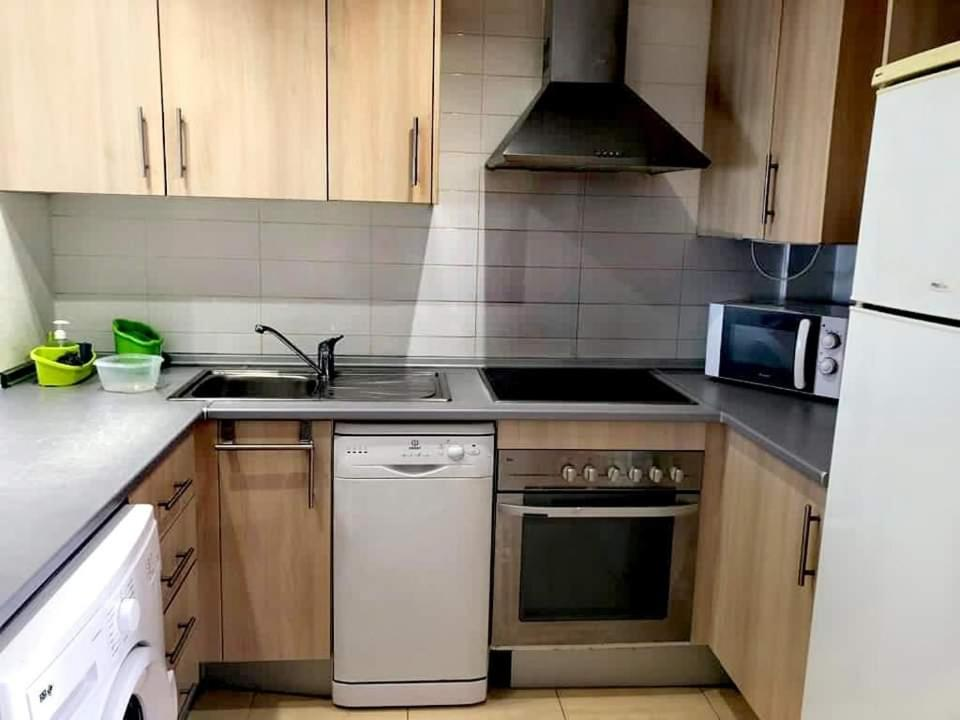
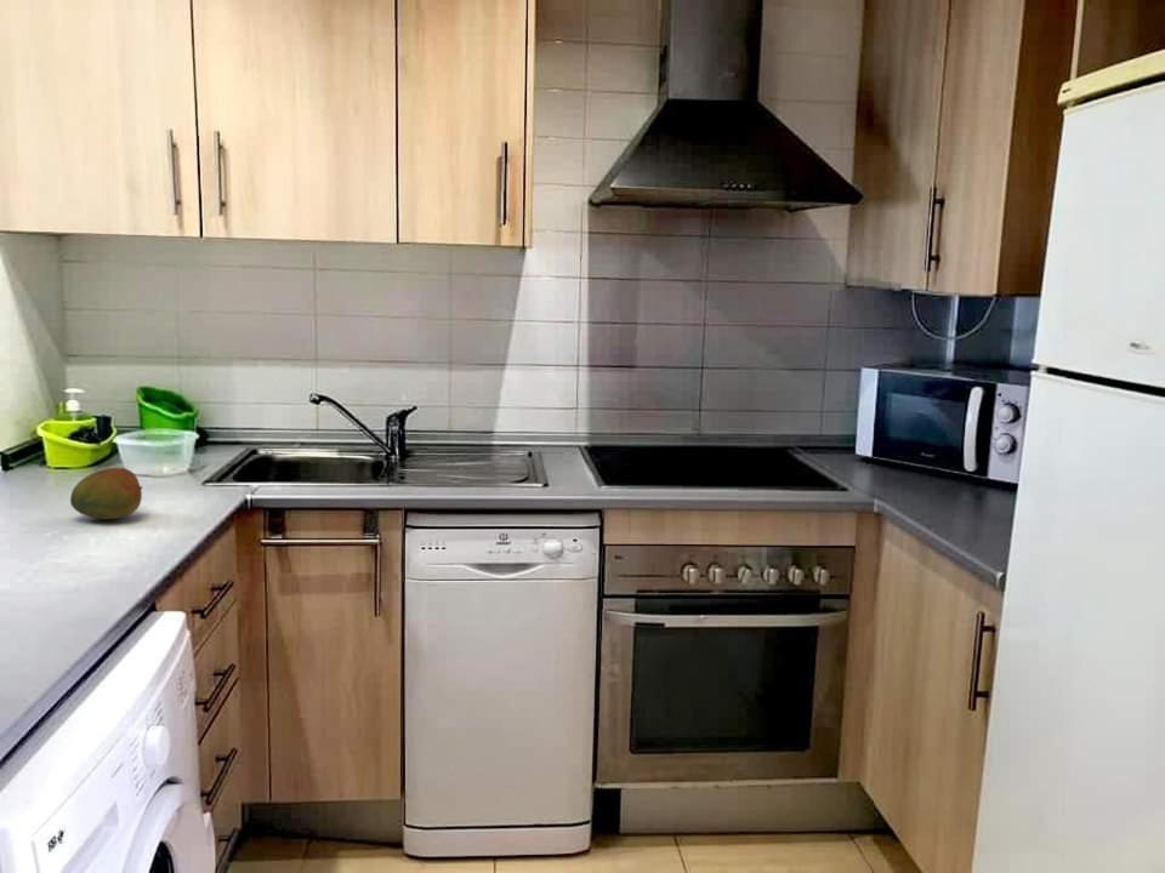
+ fruit [69,467,143,520]
